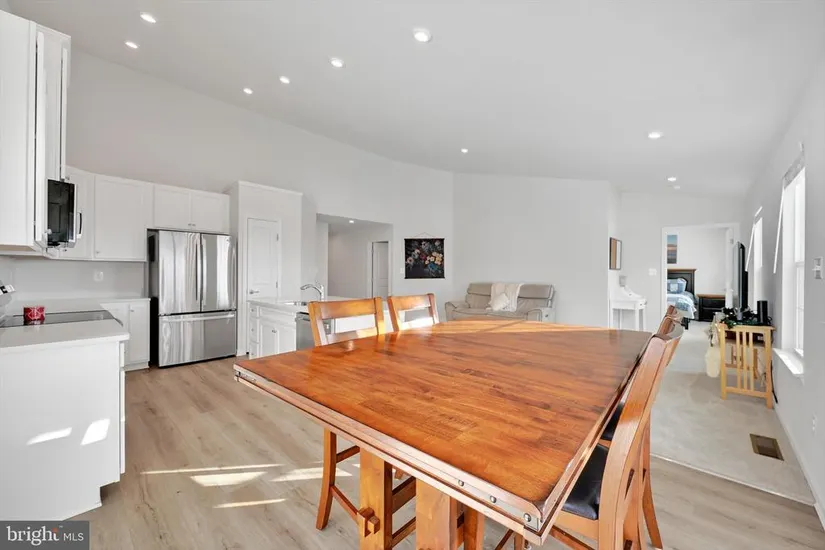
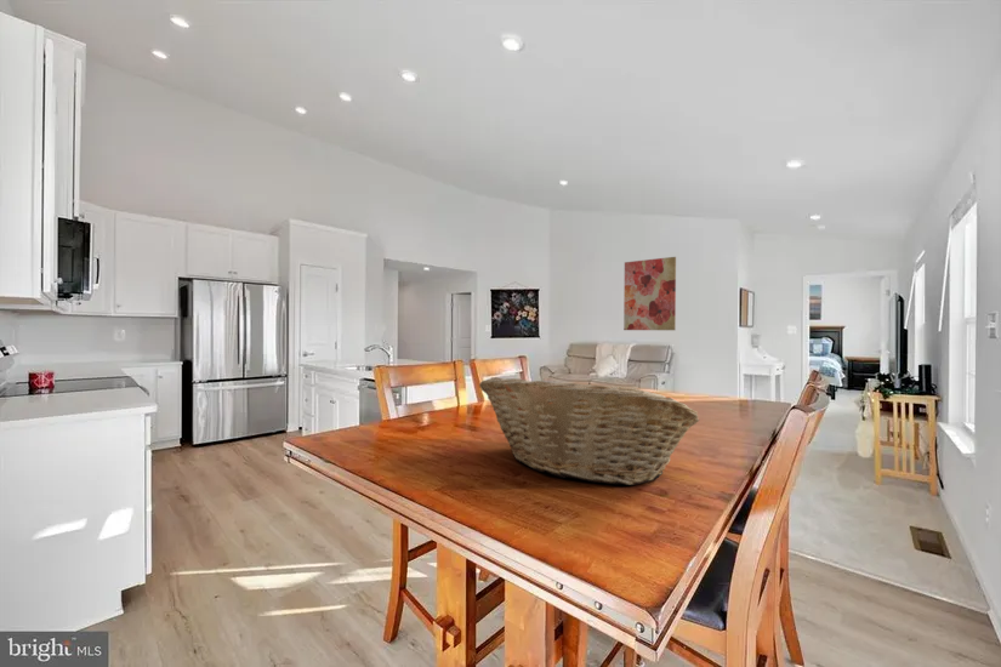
+ wall art [622,256,677,331]
+ fruit basket [478,376,700,486]
